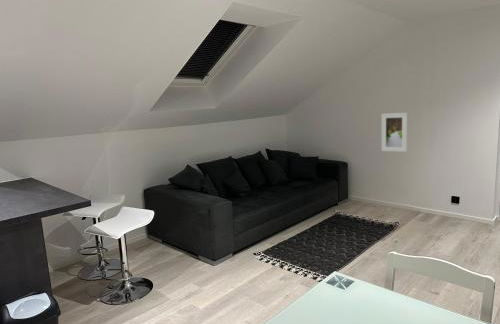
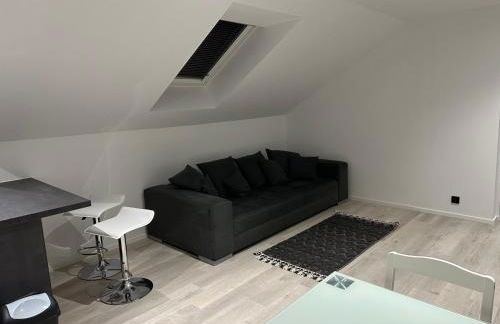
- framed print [381,112,408,153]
